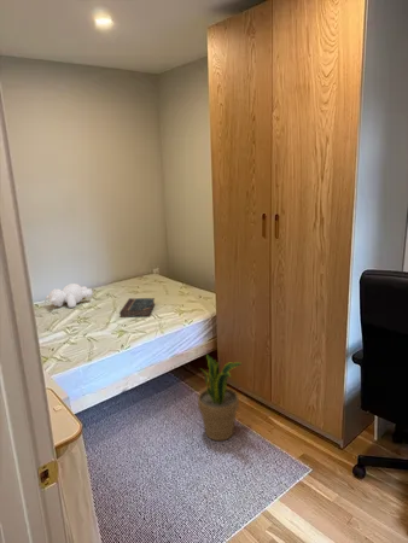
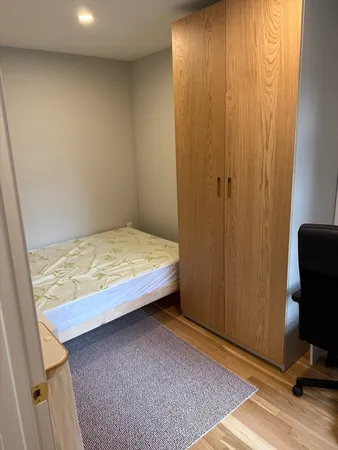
- book [118,297,156,319]
- teddy bear [45,282,94,309]
- potted plant [197,354,244,442]
